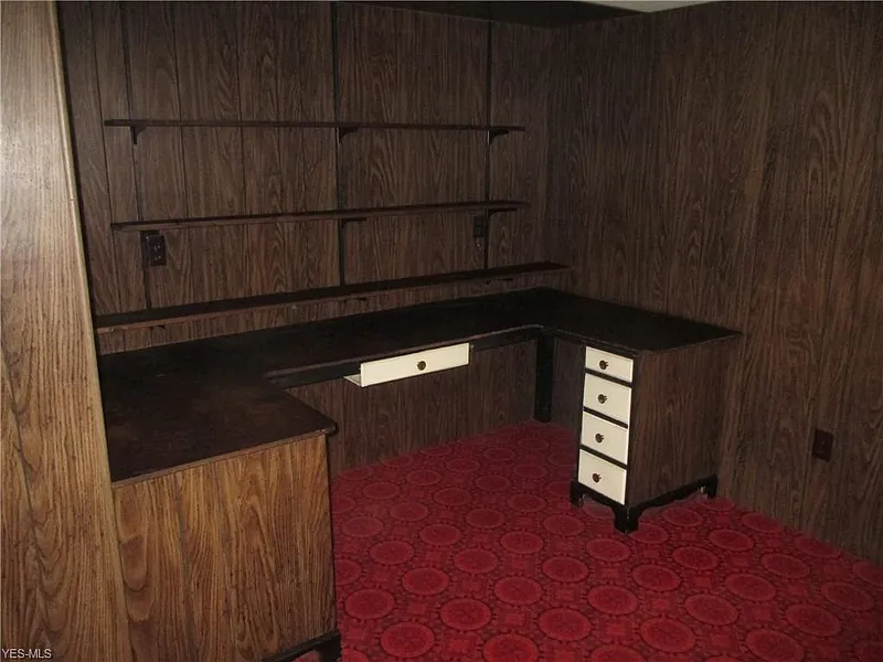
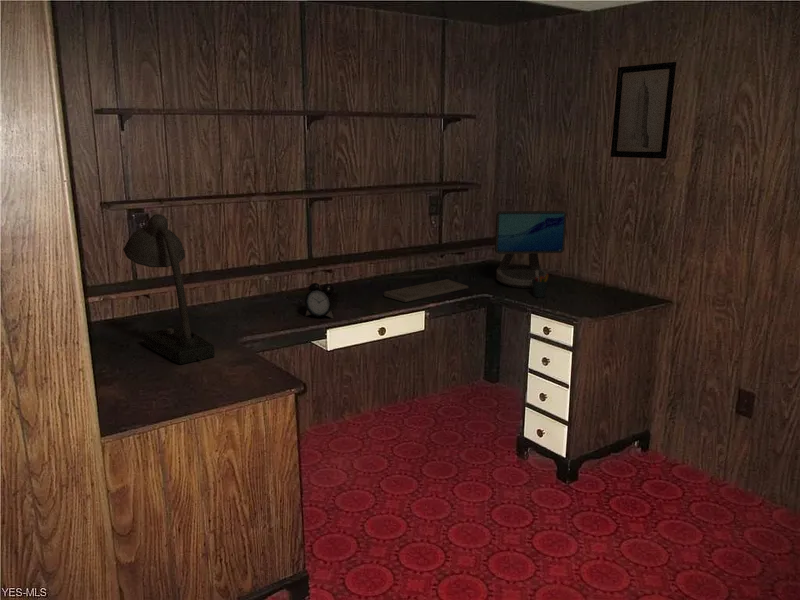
+ keyboard [383,278,469,303]
+ pen holder [532,270,550,299]
+ computer monitor [494,210,567,289]
+ wall art [610,61,677,160]
+ desk lamp [122,213,215,365]
+ alarm clock [304,282,339,319]
